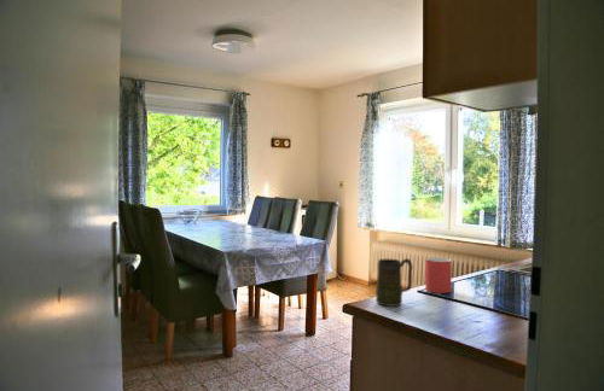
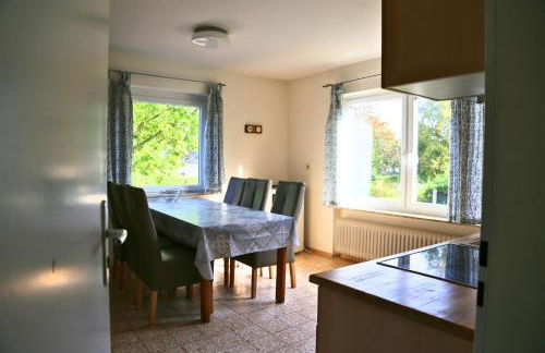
- mug [424,257,453,294]
- mug [374,257,413,308]
